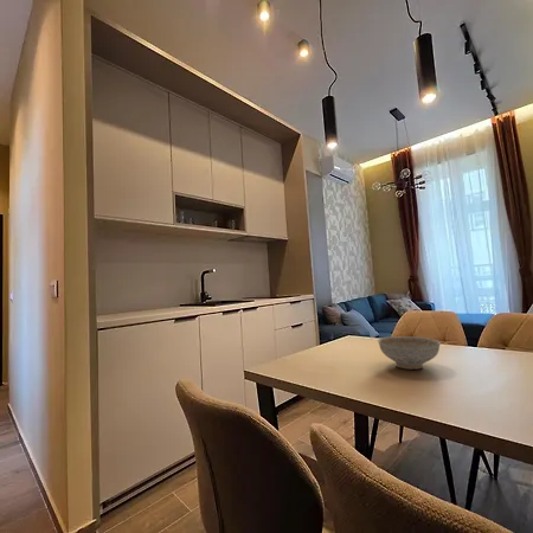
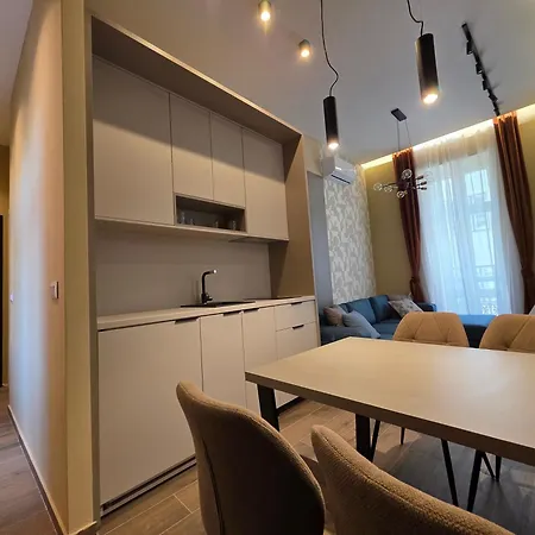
- decorative bowl [377,335,442,371]
